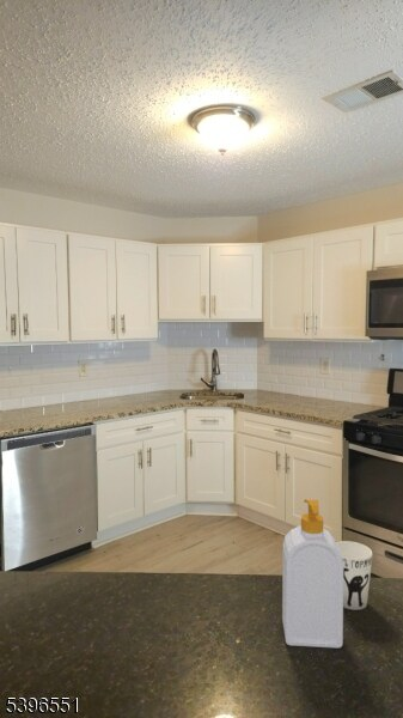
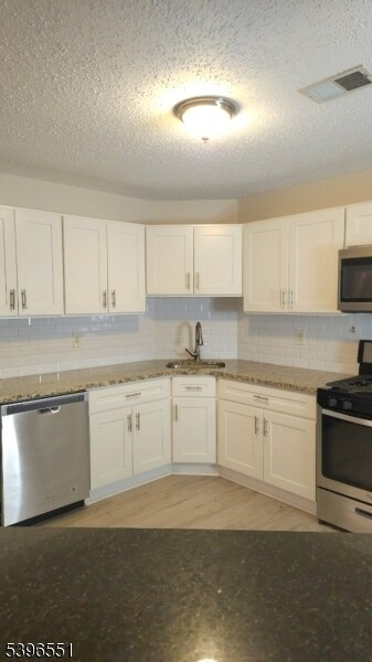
- soap bottle [281,499,344,649]
- cup [336,540,373,611]
